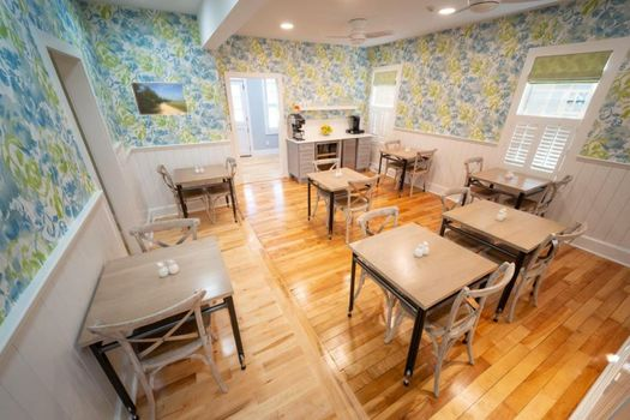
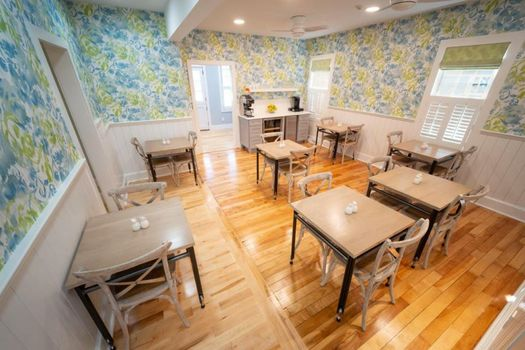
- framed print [130,80,190,116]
